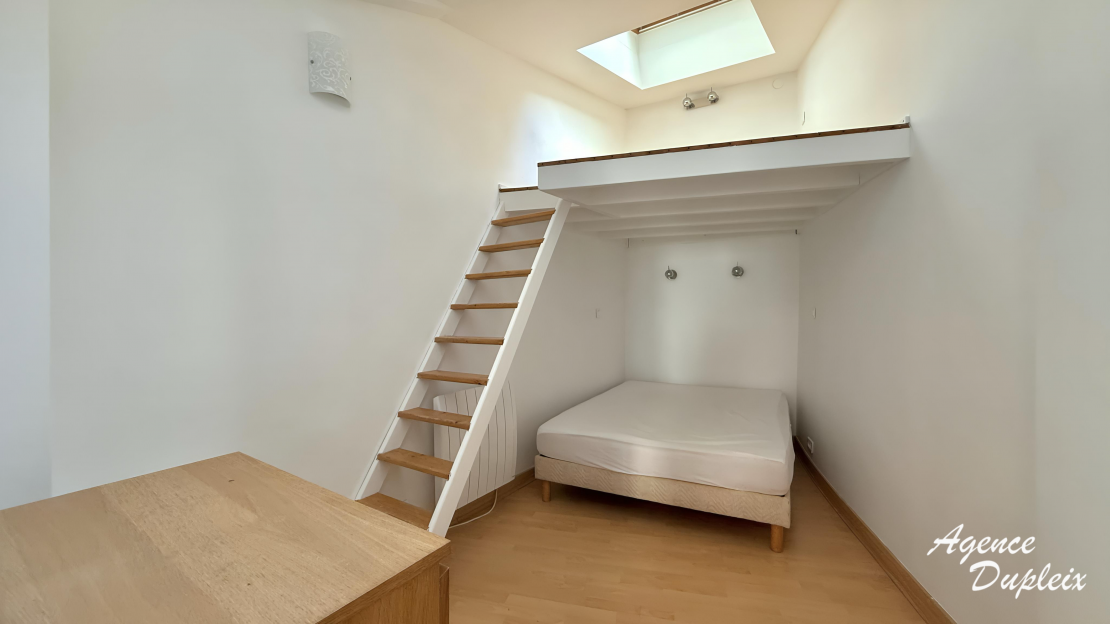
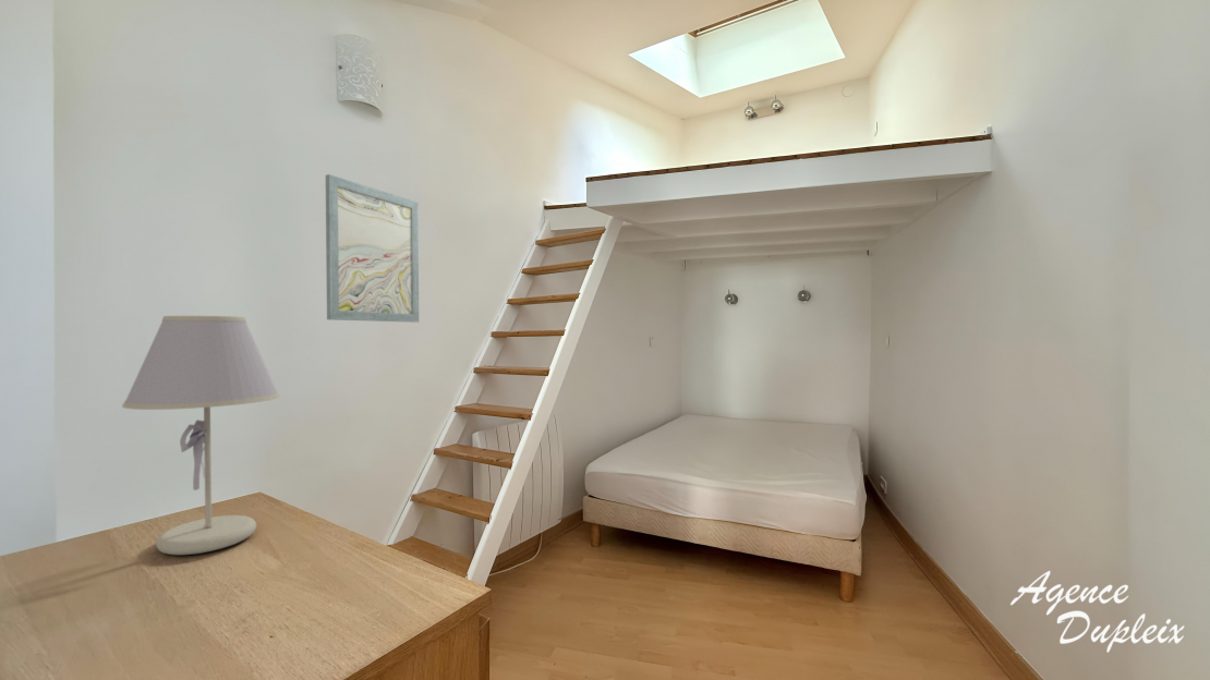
+ table lamp [121,315,281,556]
+ wall art [325,173,420,324]
